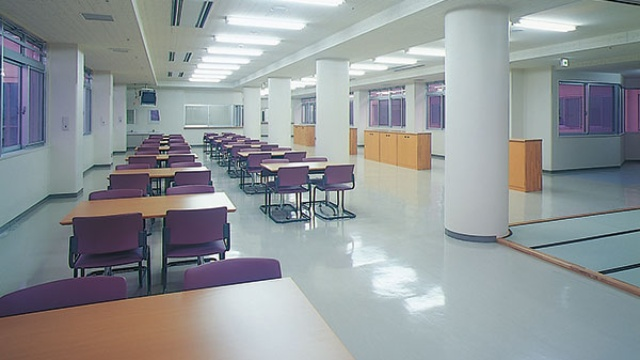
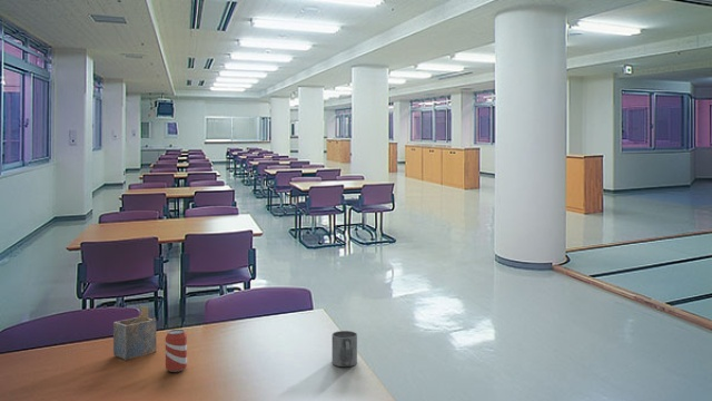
+ napkin holder [112,304,157,361]
+ mug [330,330,358,368]
+ beverage can [165,329,188,373]
